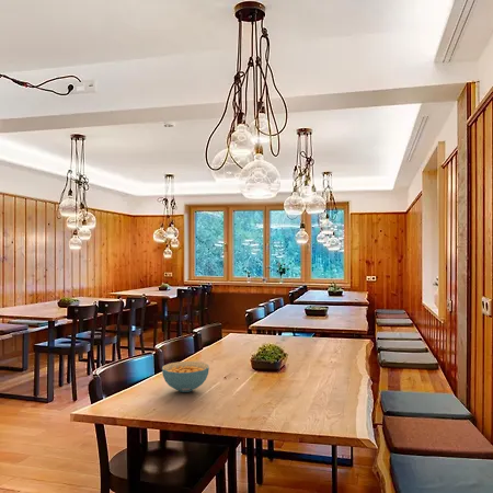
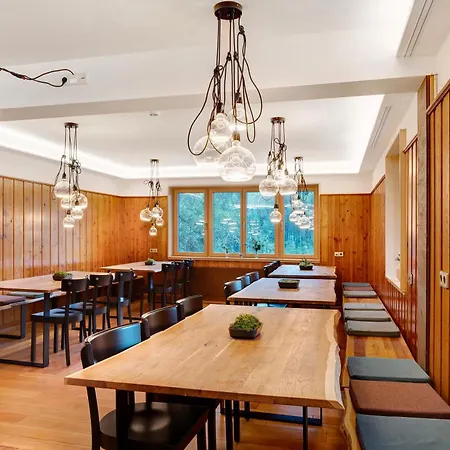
- cereal bowl [161,360,210,393]
